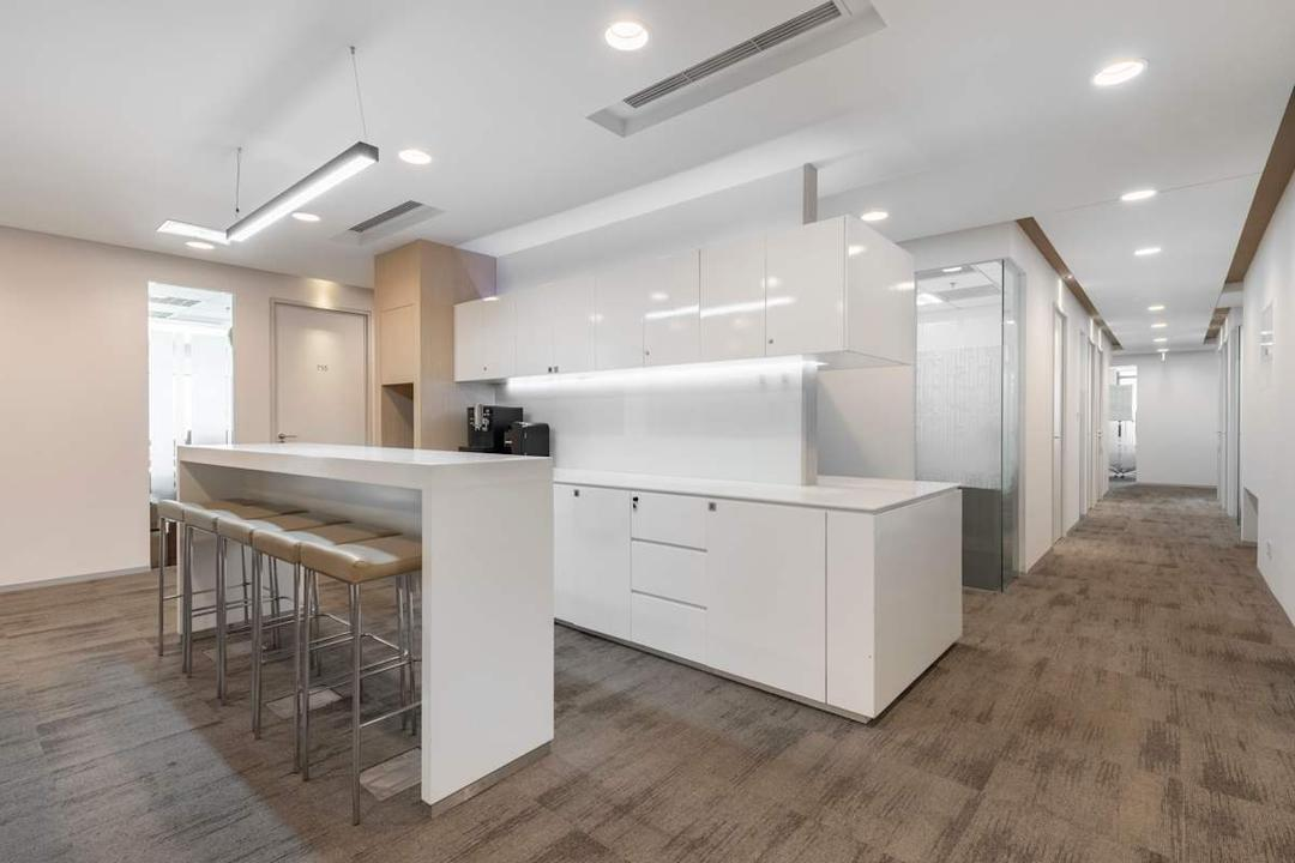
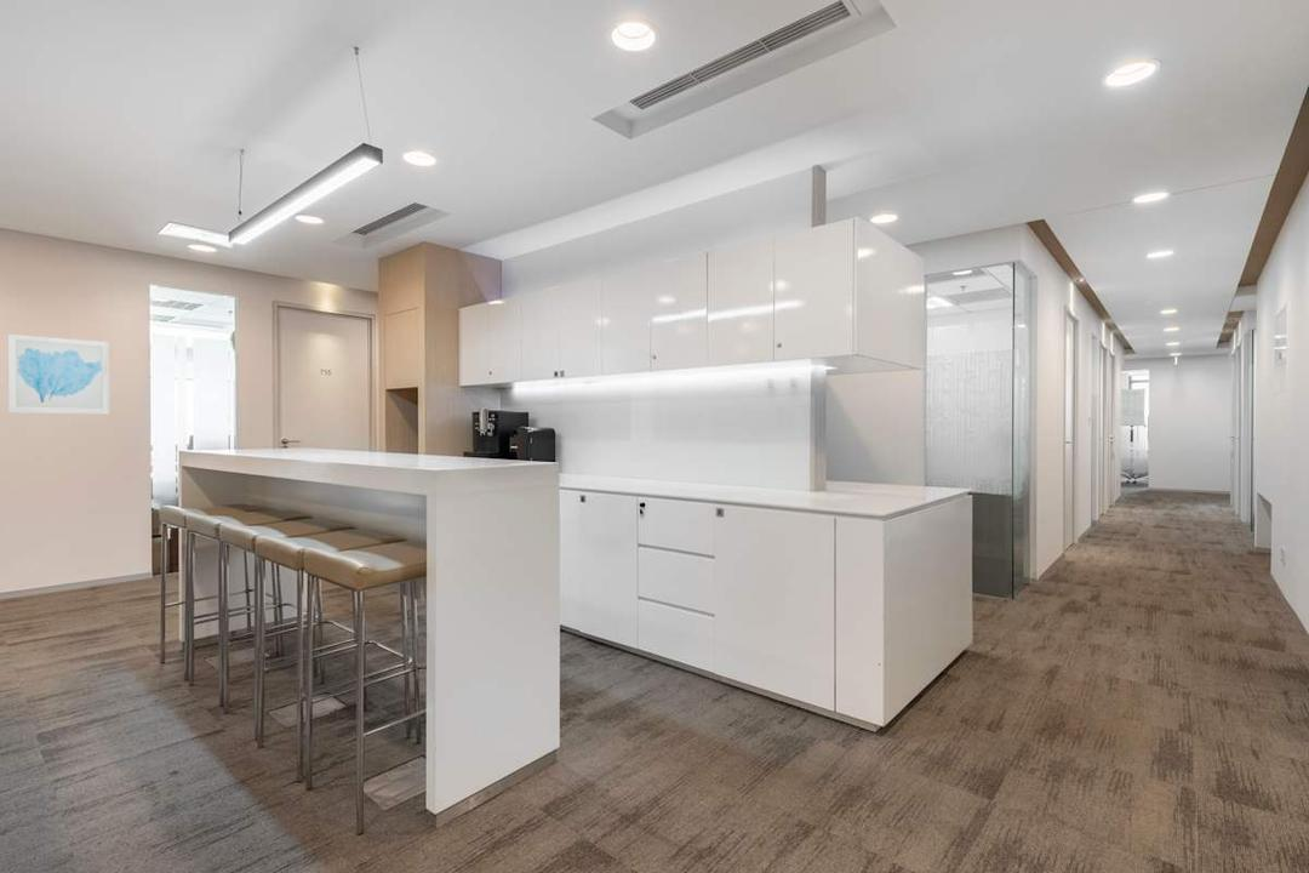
+ wall art [6,333,110,415]
